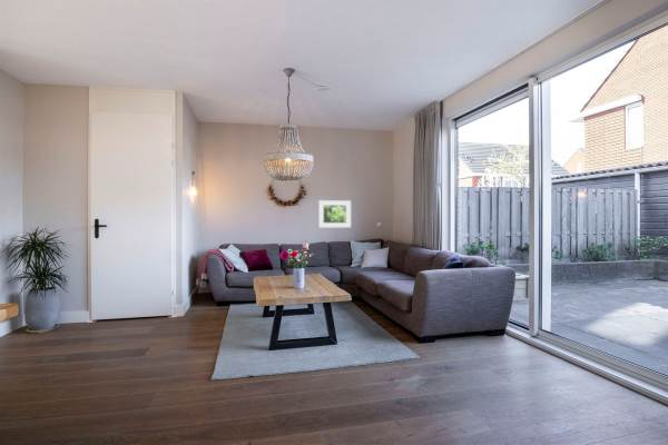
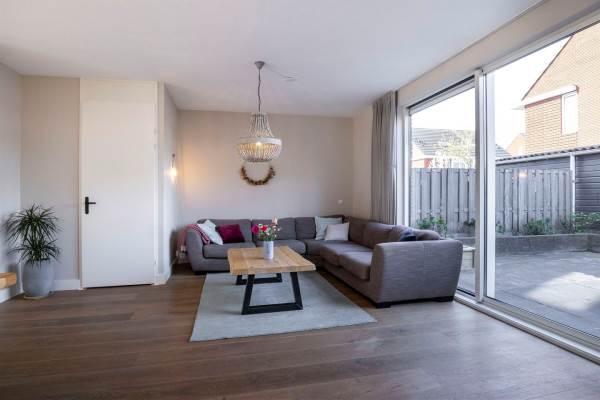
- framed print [317,199,352,228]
